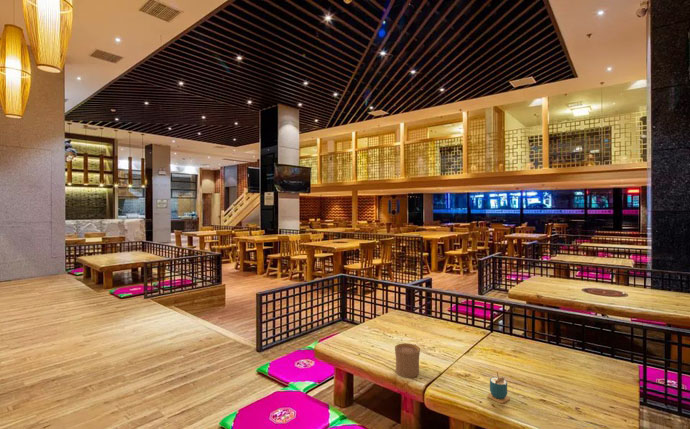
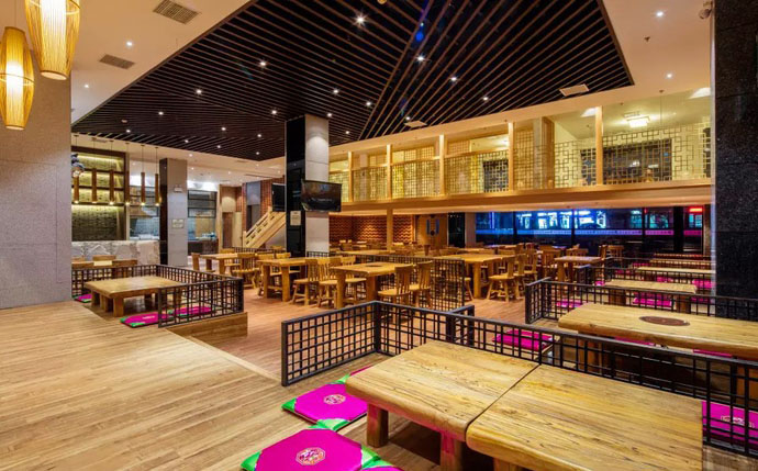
- cup [486,371,511,404]
- cup [394,342,421,378]
